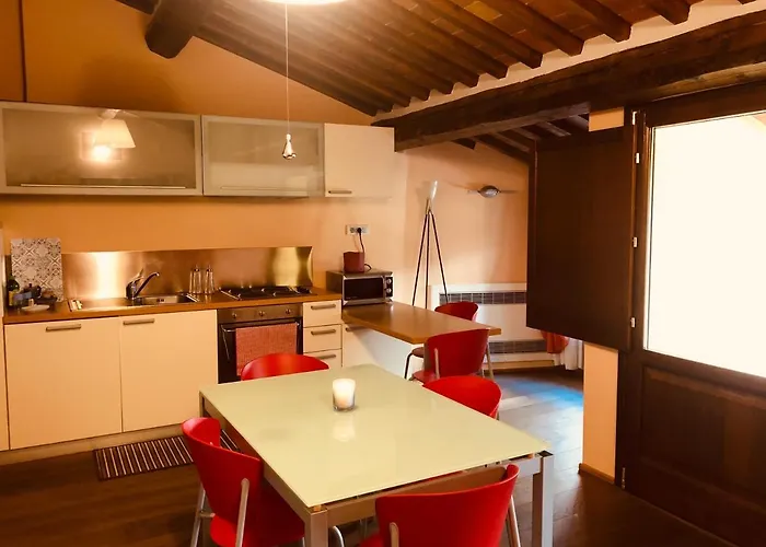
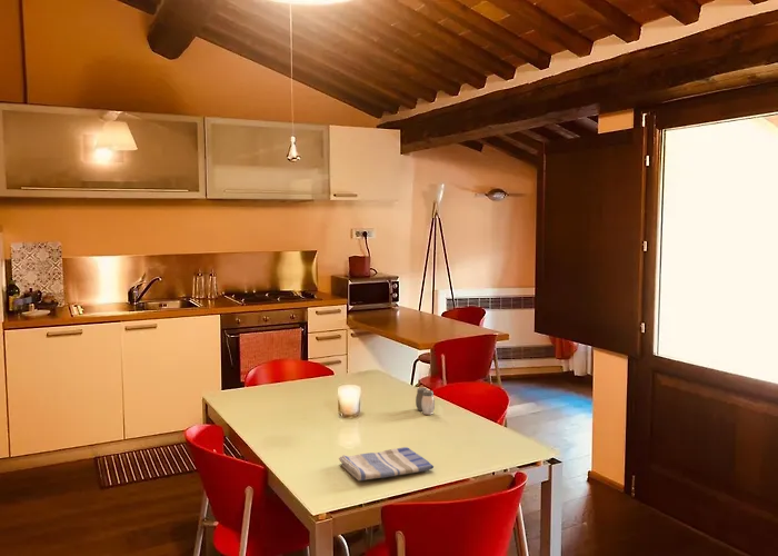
+ salt and pepper shaker [415,387,436,416]
+ dish towel [338,446,435,481]
